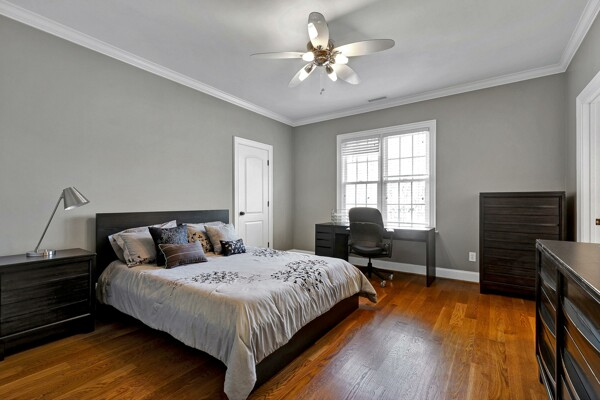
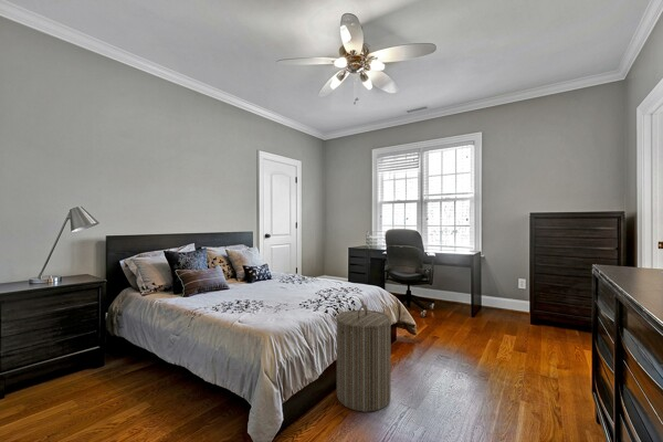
+ laundry hamper [335,304,392,413]
